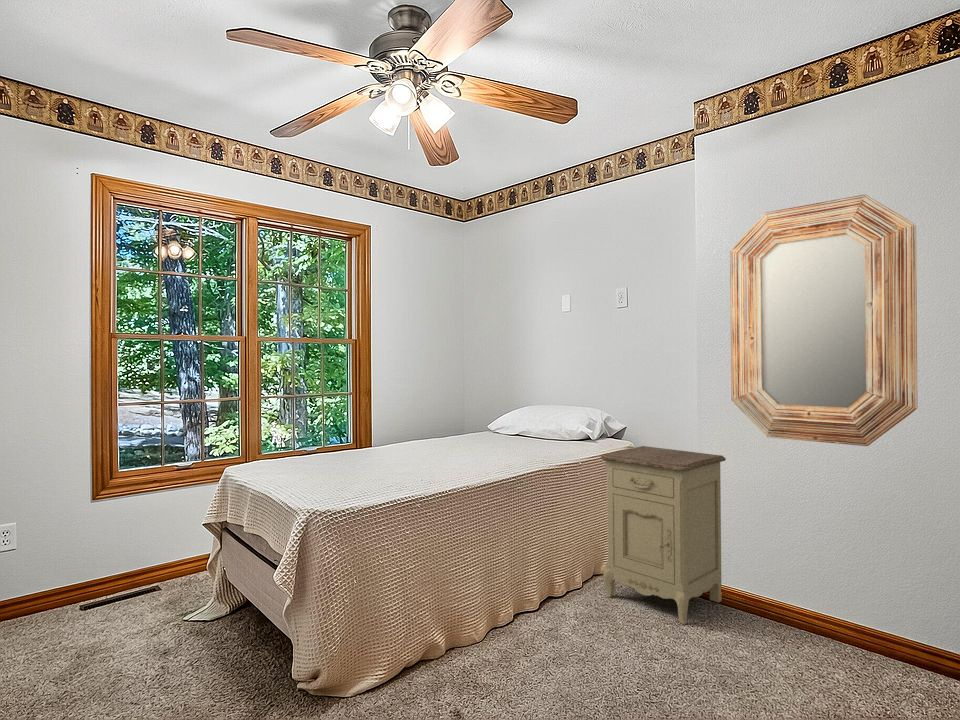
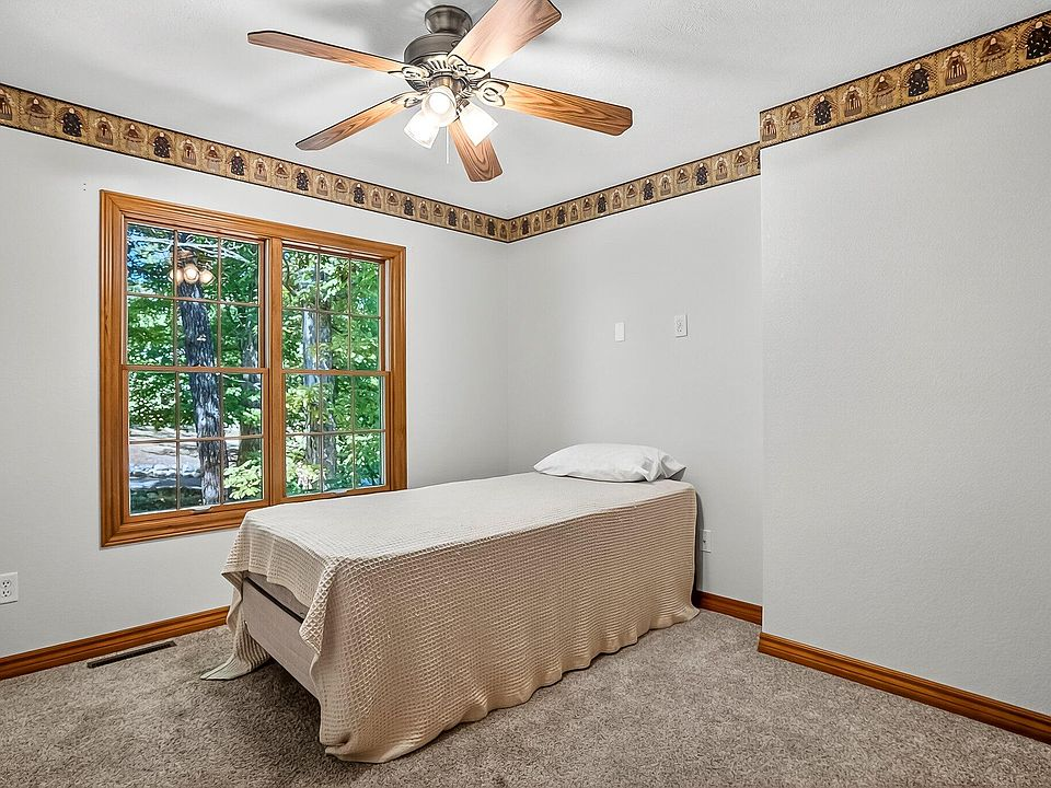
- home mirror [729,194,919,447]
- nightstand [600,445,727,625]
